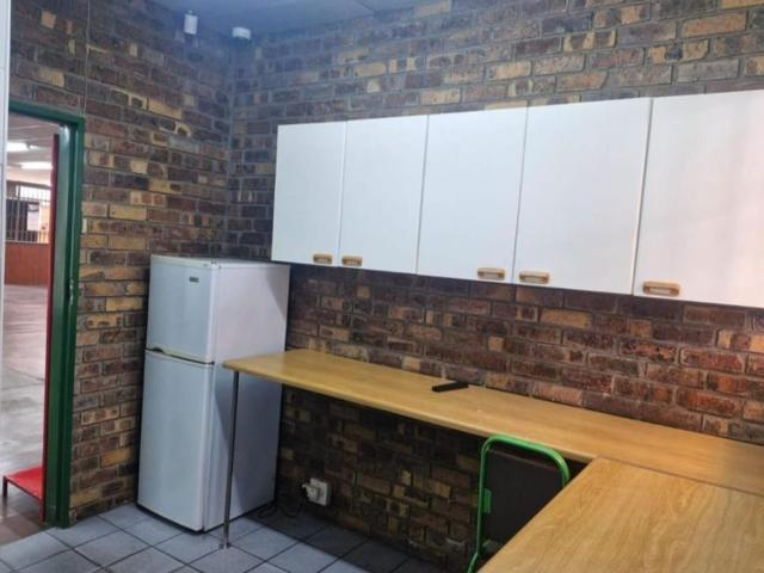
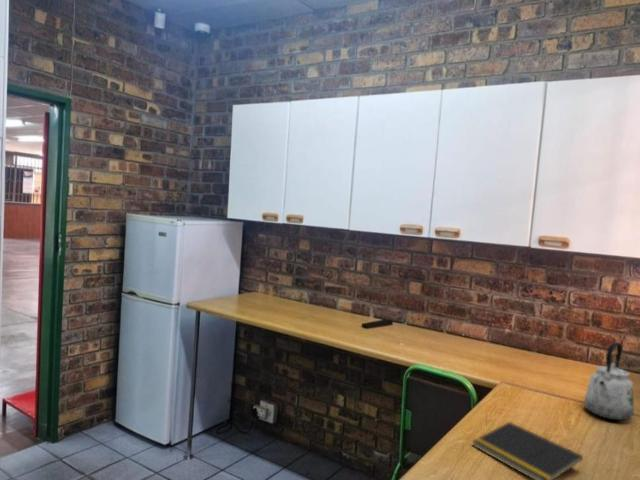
+ notepad [471,421,584,480]
+ kettle [583,341,635,421]
